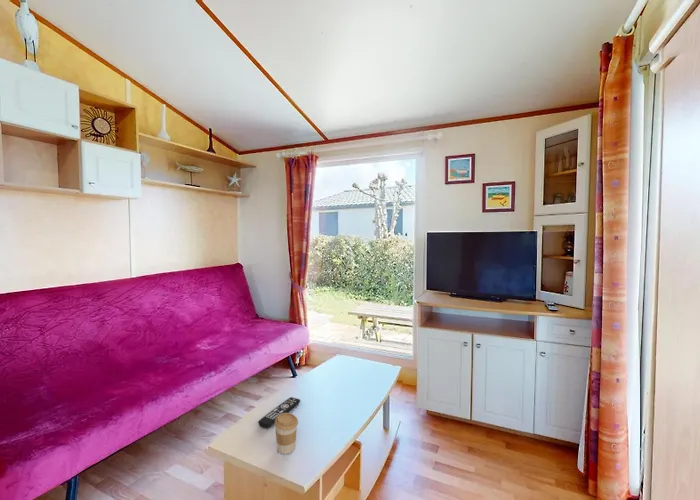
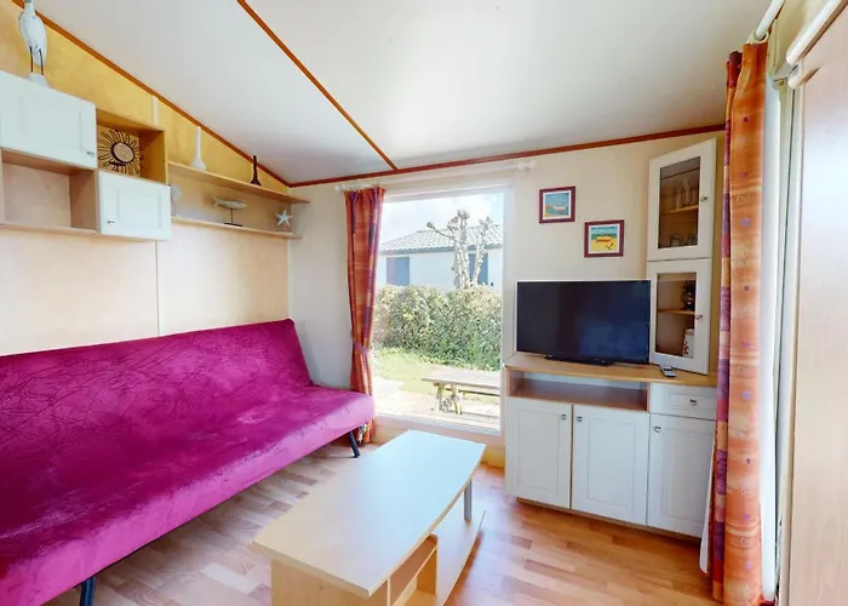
- coffee cup [274,412,299,455]
- remote control [257,396,301,429]
